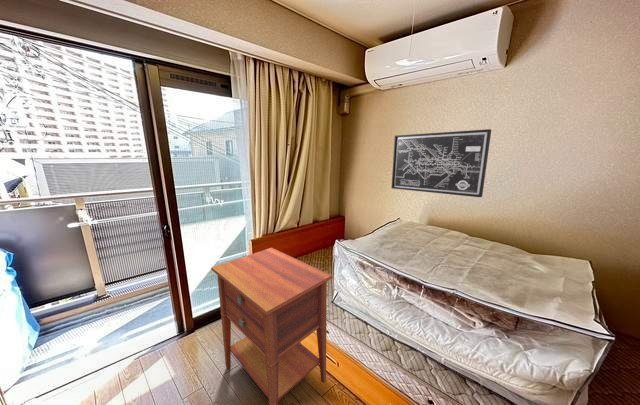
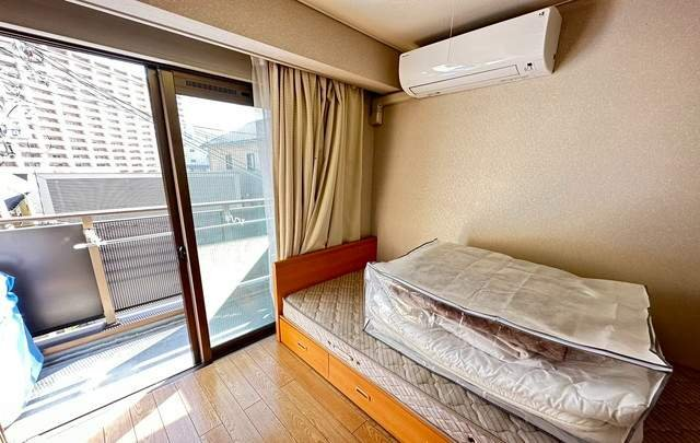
- wall art [391,128,492,198]
- nightstand [210,247,334,405]
